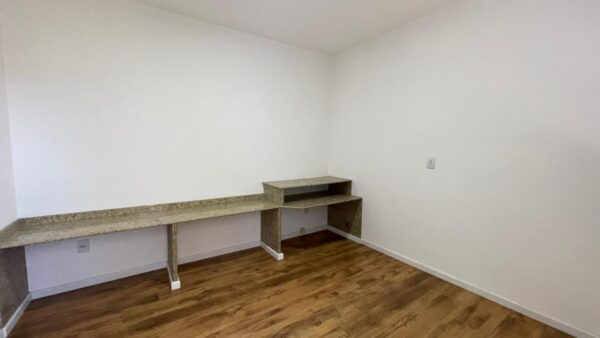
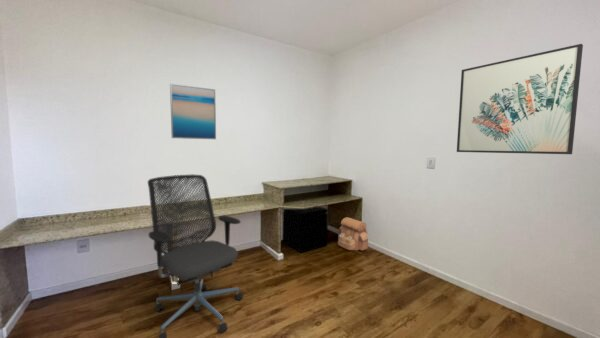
+ storage box [281,206,329,254]
+ wall art [456,43,584,155]
+ office chair [147,173,244,338]
+ wall art [169,82,217,140]
+ backpack [337,216,369,252]
